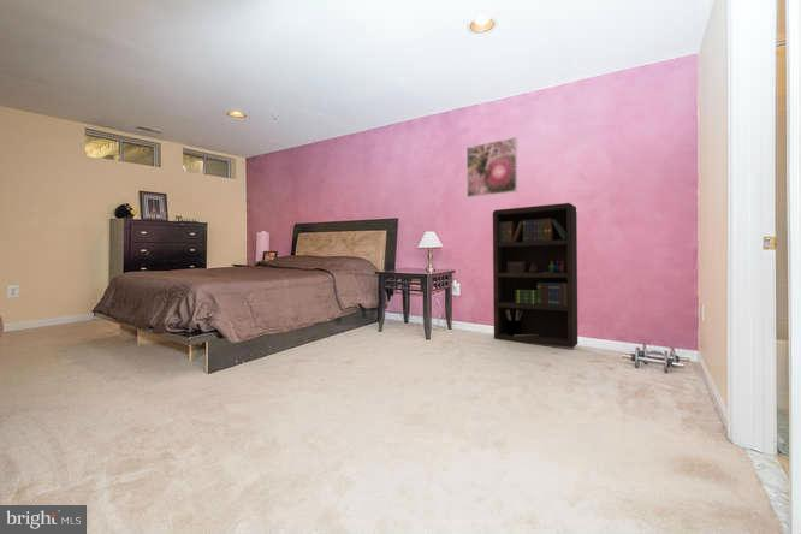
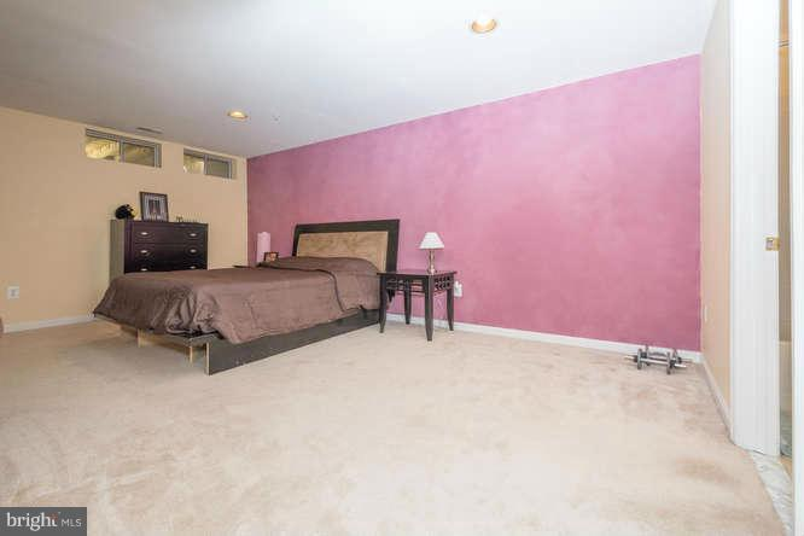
- bookcase [492,202,578,349]
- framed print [465,136,518,198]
